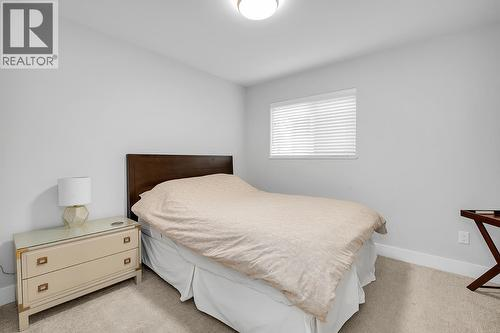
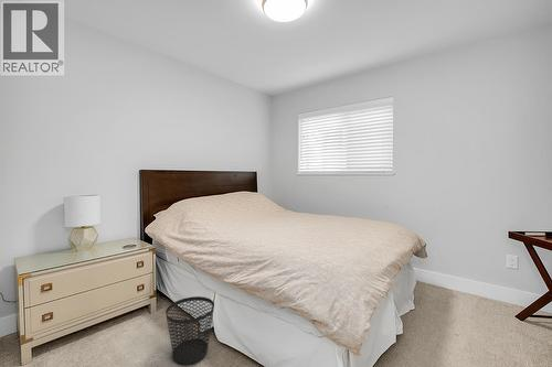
+ wastebasket [164,295,215,366]
